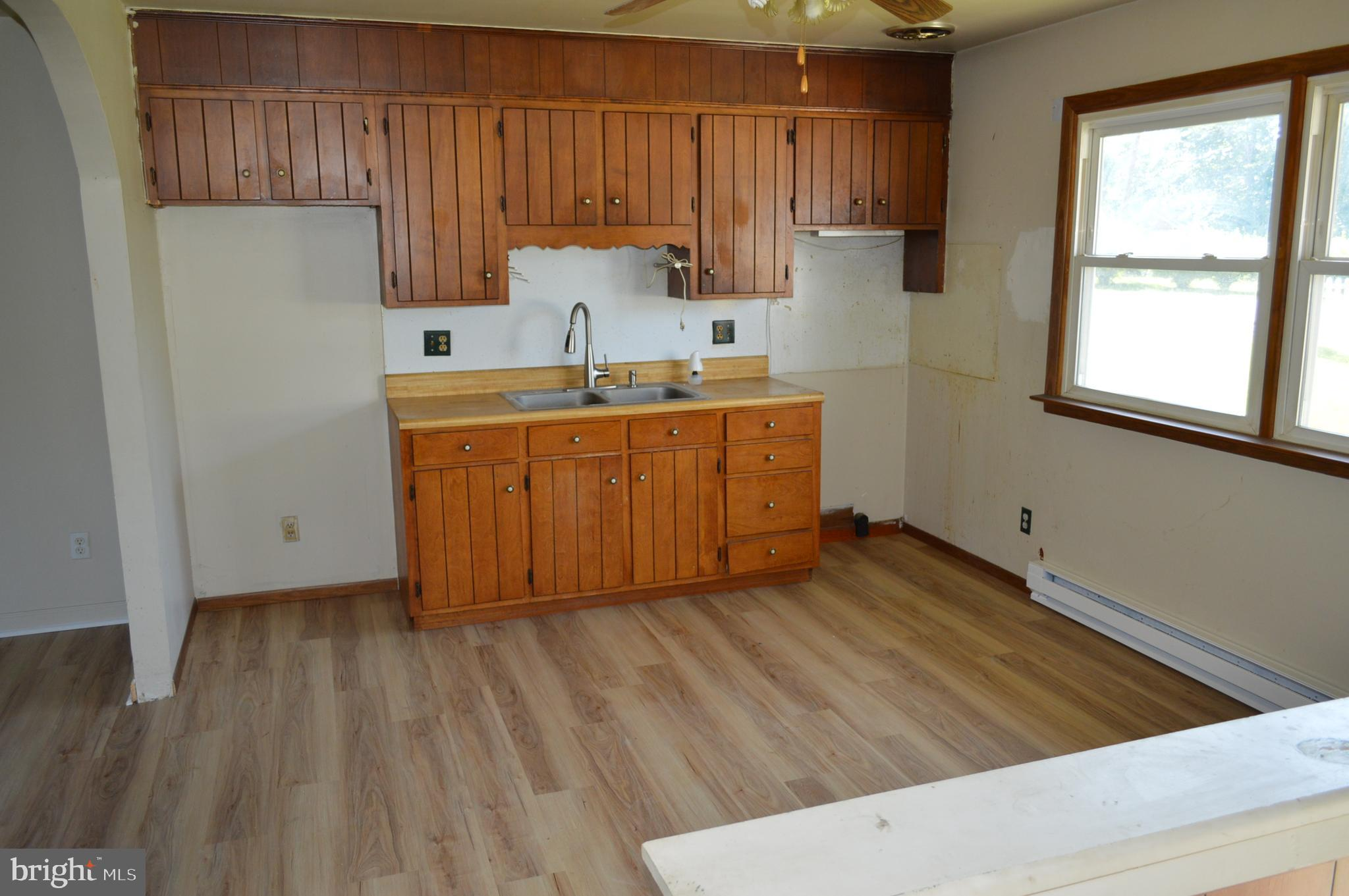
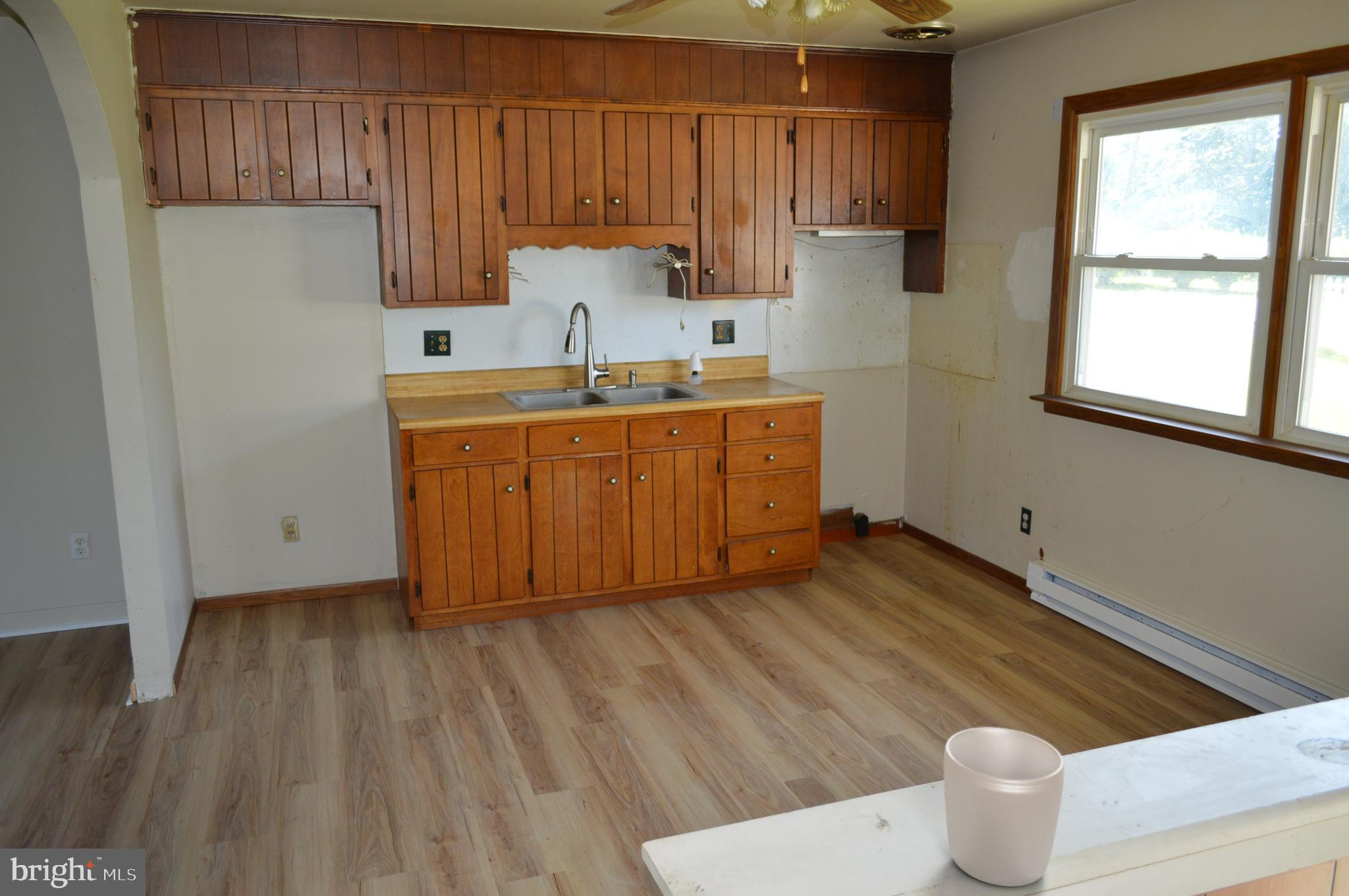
+ mug [943,727,1065,887]
